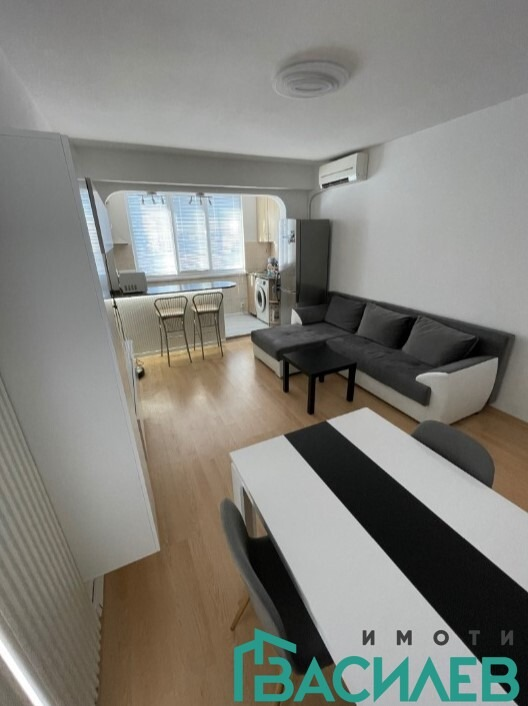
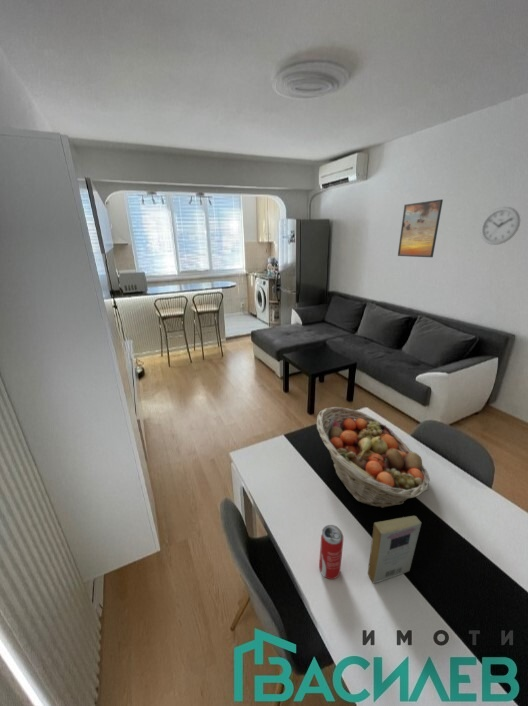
+ fruit basket [316,406,431,509]
+ book [367,515,422,585]
+ beverage can [318,524,344,580]
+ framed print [397,198,444,258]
+ wall clock [479,206,521,246]
